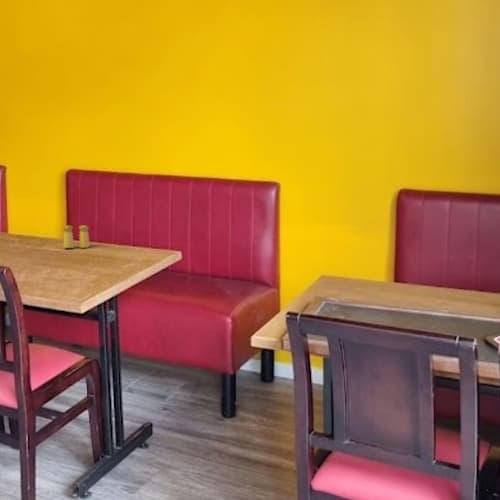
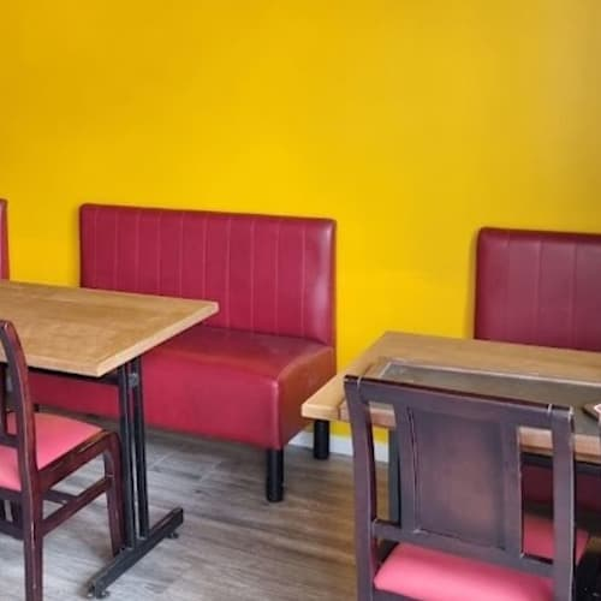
- salt and pepper shaker [62,224,90,249]
